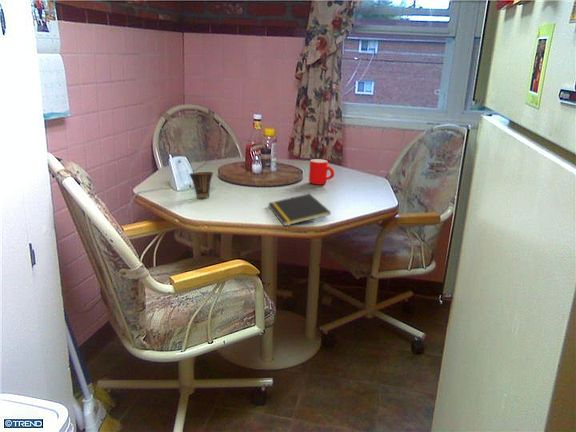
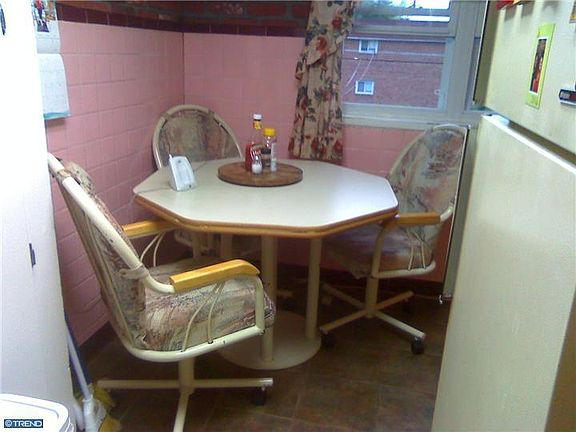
- cup [189,171,214,199]
- notepad [267,193,332,227]
- mug [308,158,335,186]
